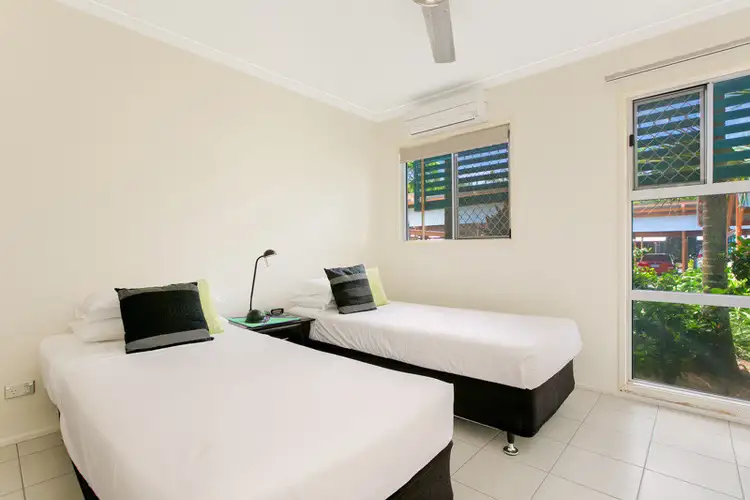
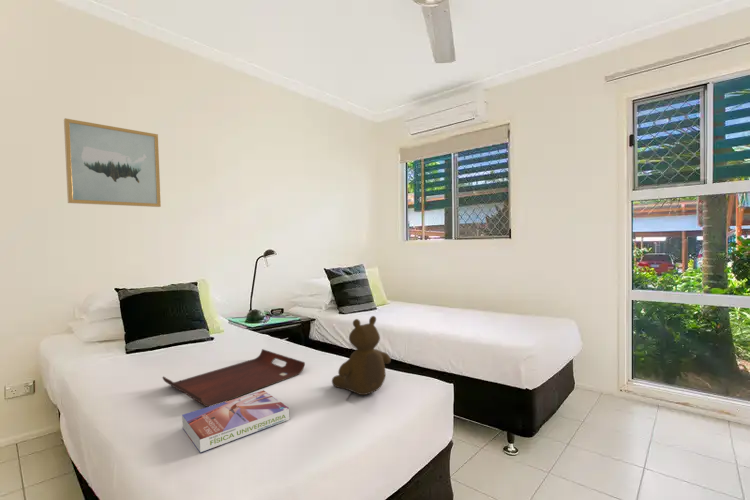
+ wall art [63,117,162,208]
+ serving tray [161,348,306,407]
+ teddy bear [331,315,392,396]
+ textbook [181,389,290,454]
